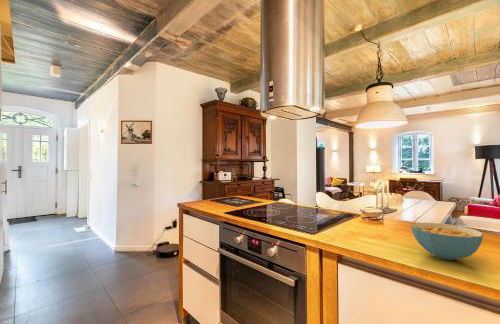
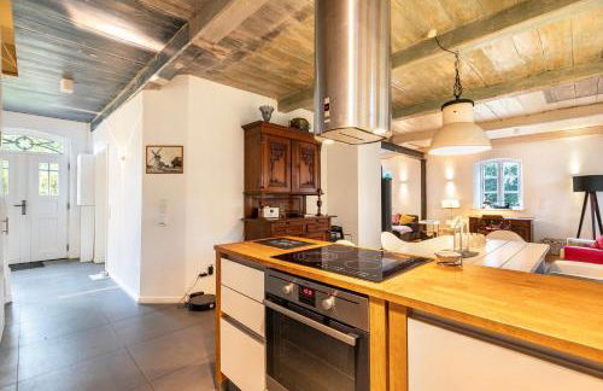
- cereal bowl [410,222,484,261]
